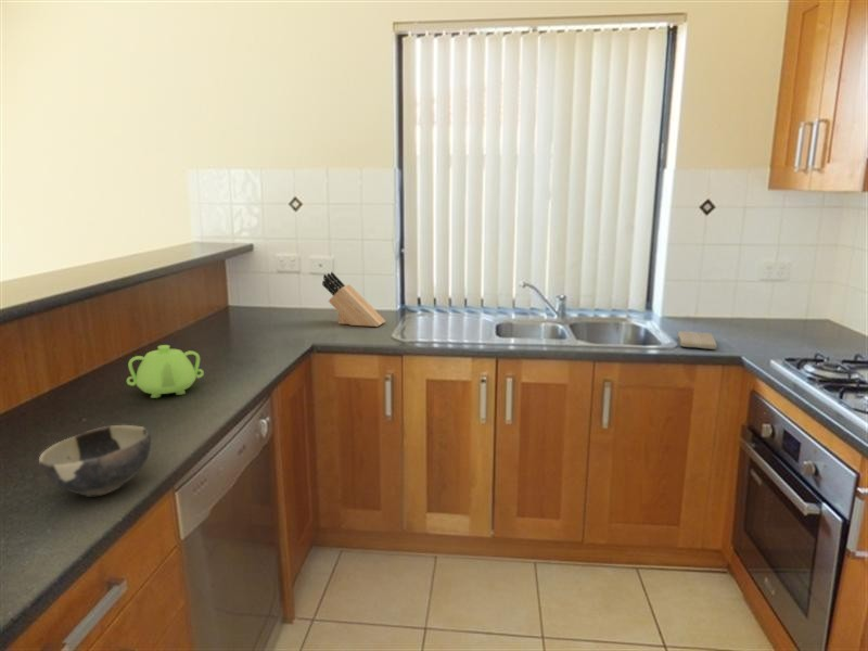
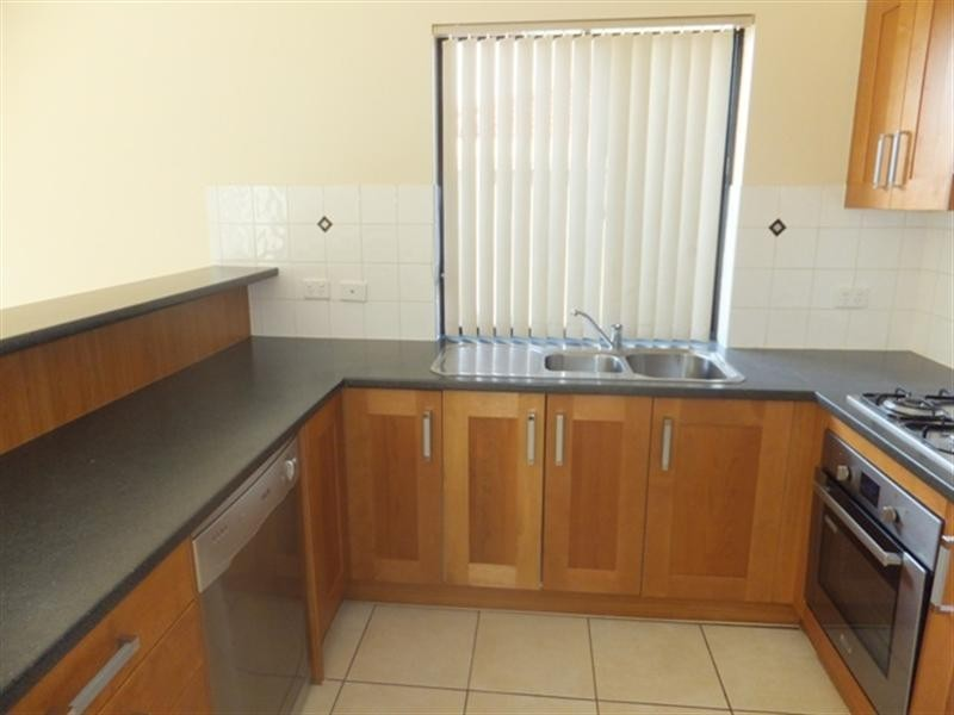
- knife block [321,271,386,328]
- bowl [38,424,152,498]
- teapot [126,344,205,399]
- washcloth [677,330,718,350]
